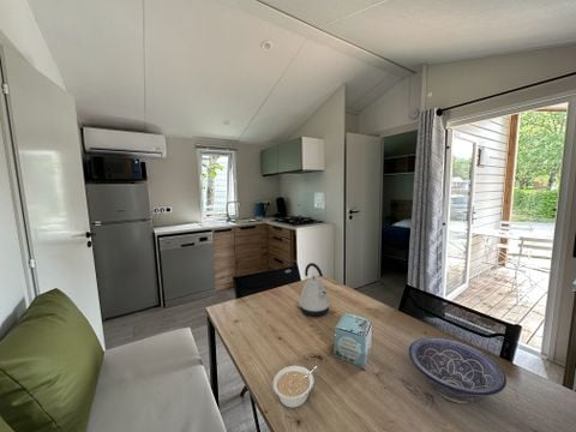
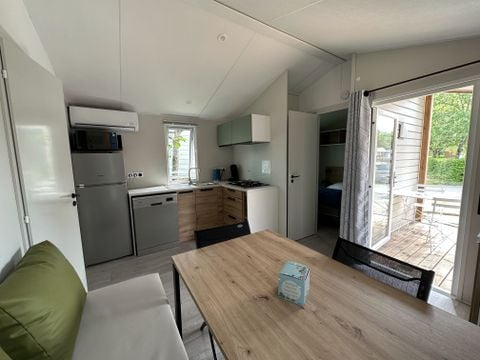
- legume [272,365,319,409]
- kettle [298,262,331,318]
- decorative bowl [408,336,508,404]
